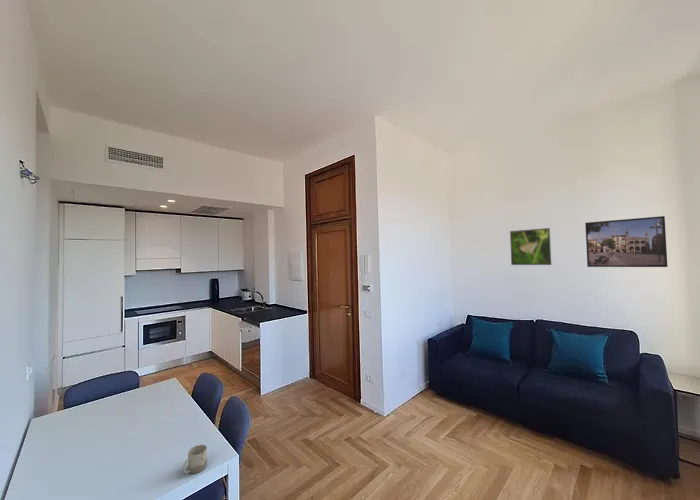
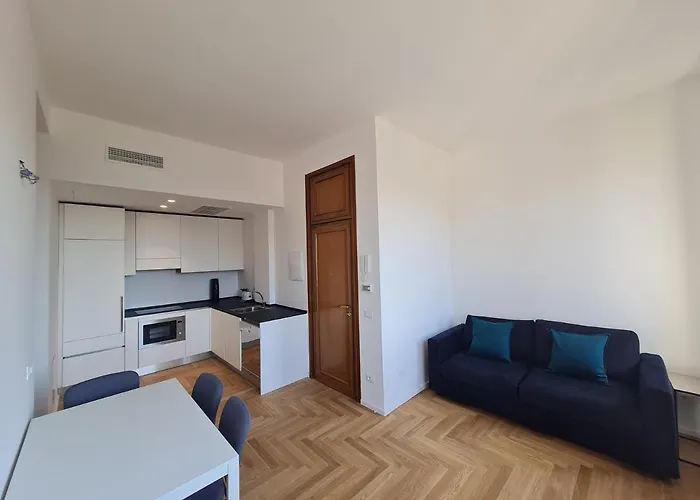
- cup [182,444,208,475]
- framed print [584,215,668,268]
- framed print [509,227,553,266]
